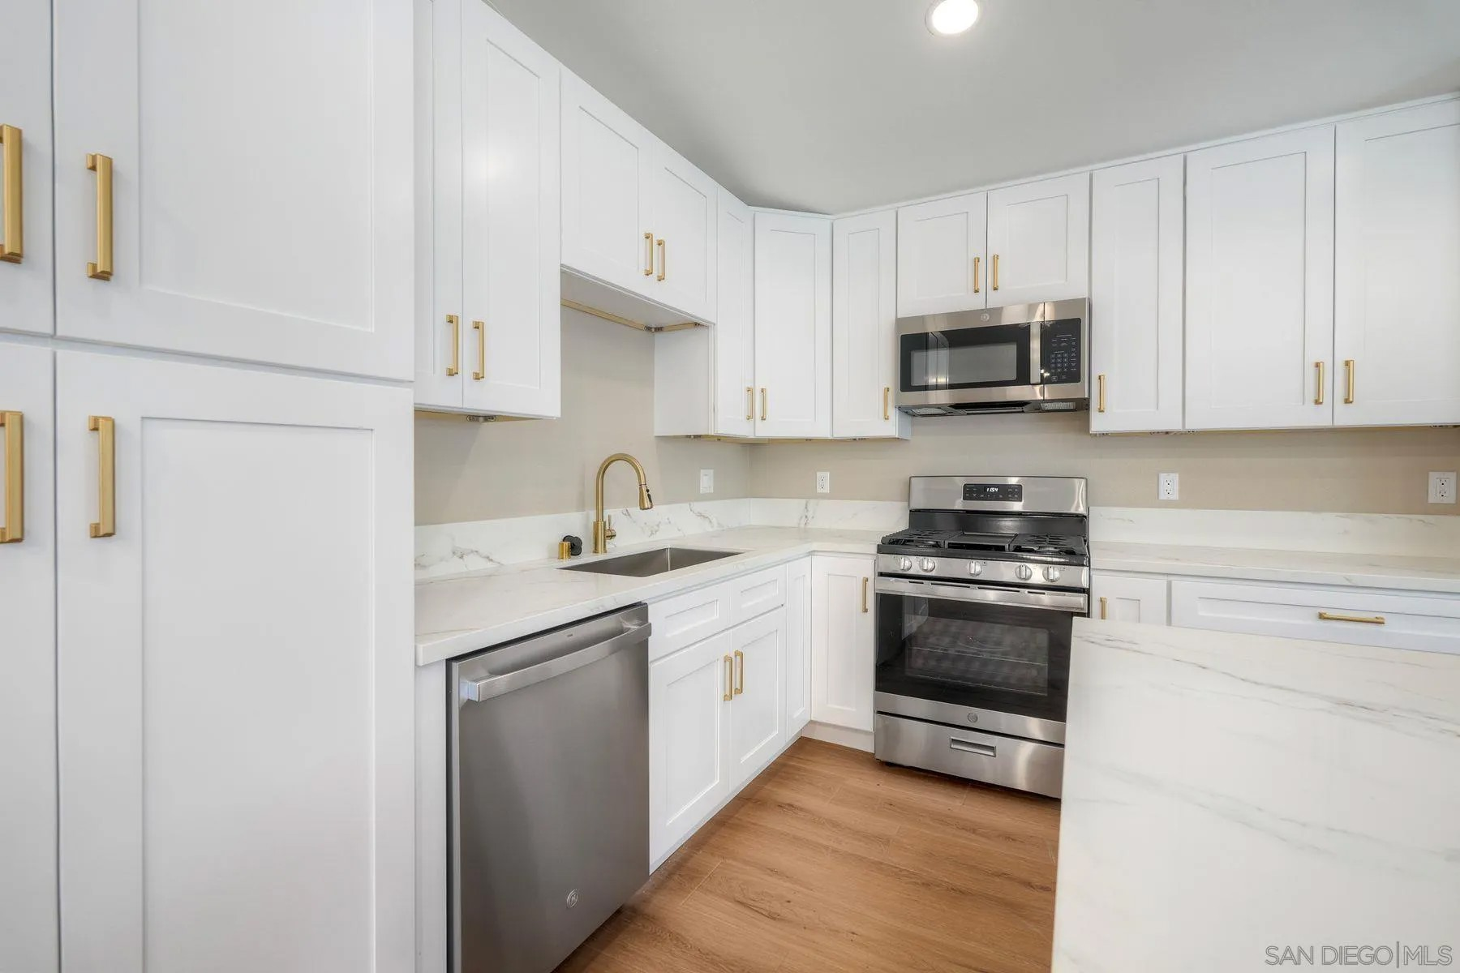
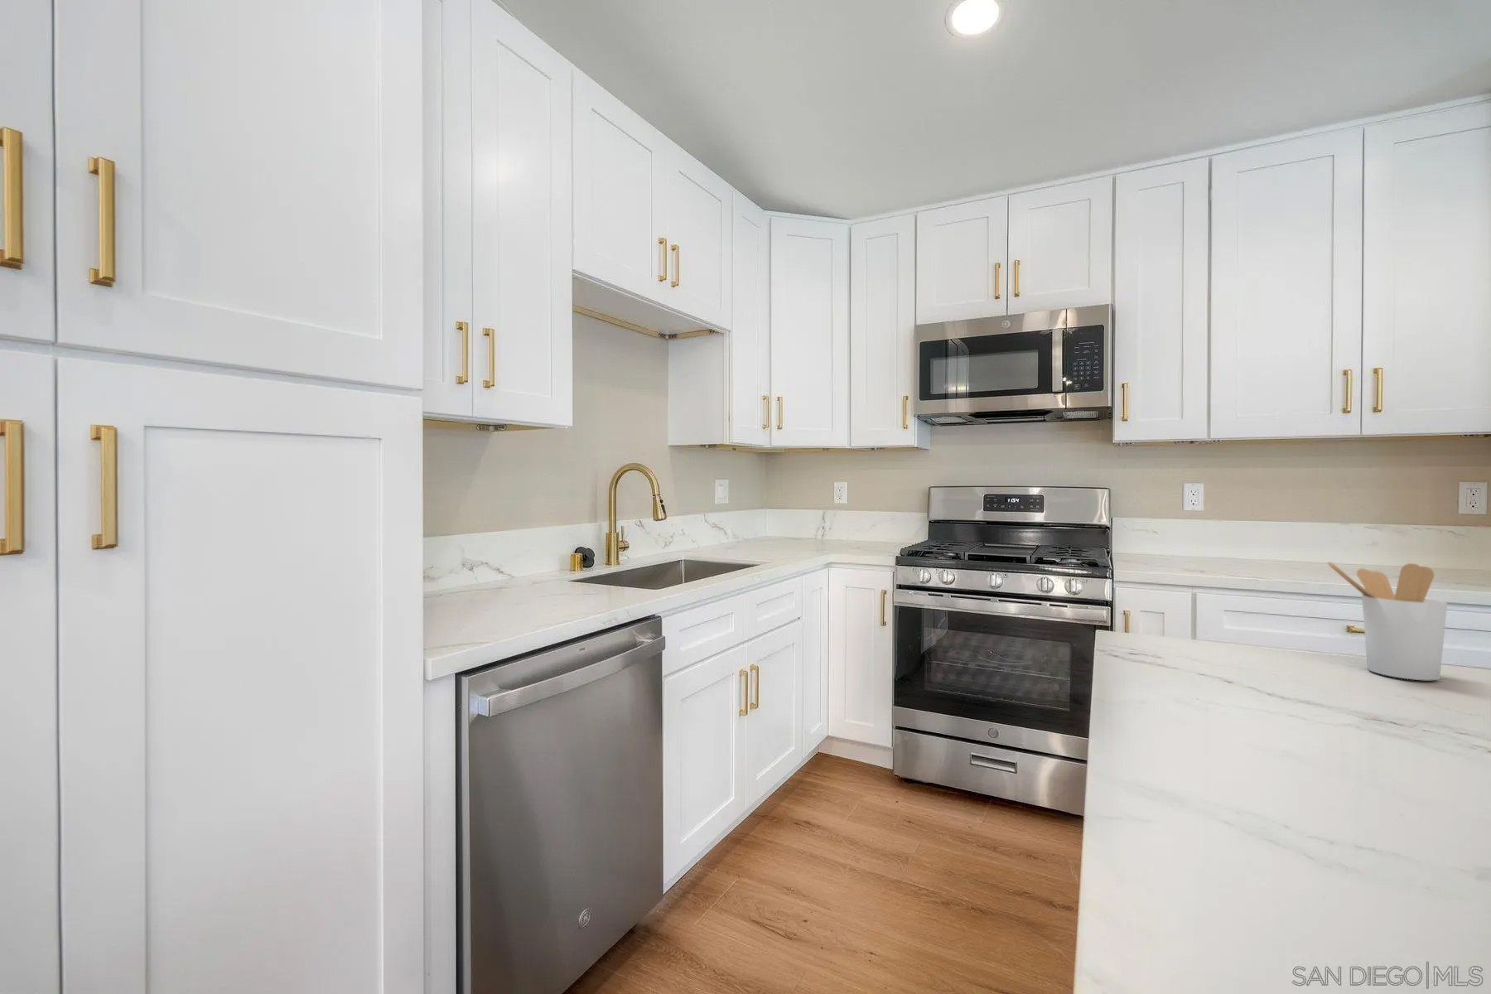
+ utensil holder [1326,561,1448,681]
